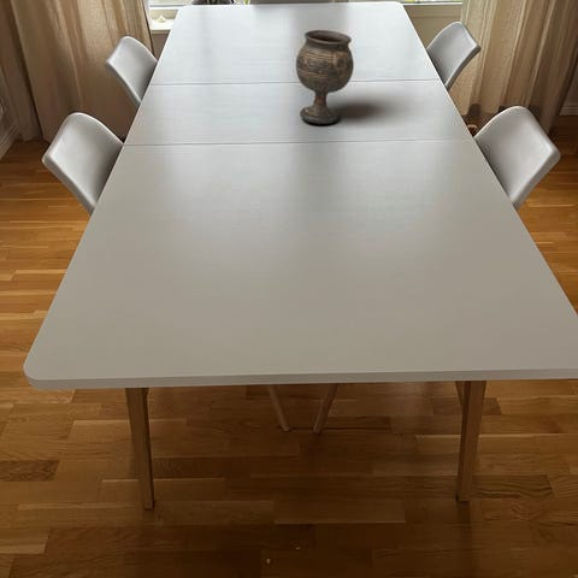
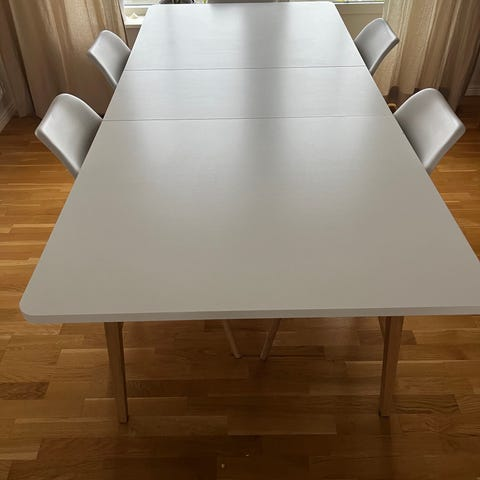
- goblet [295,29,355,125]
